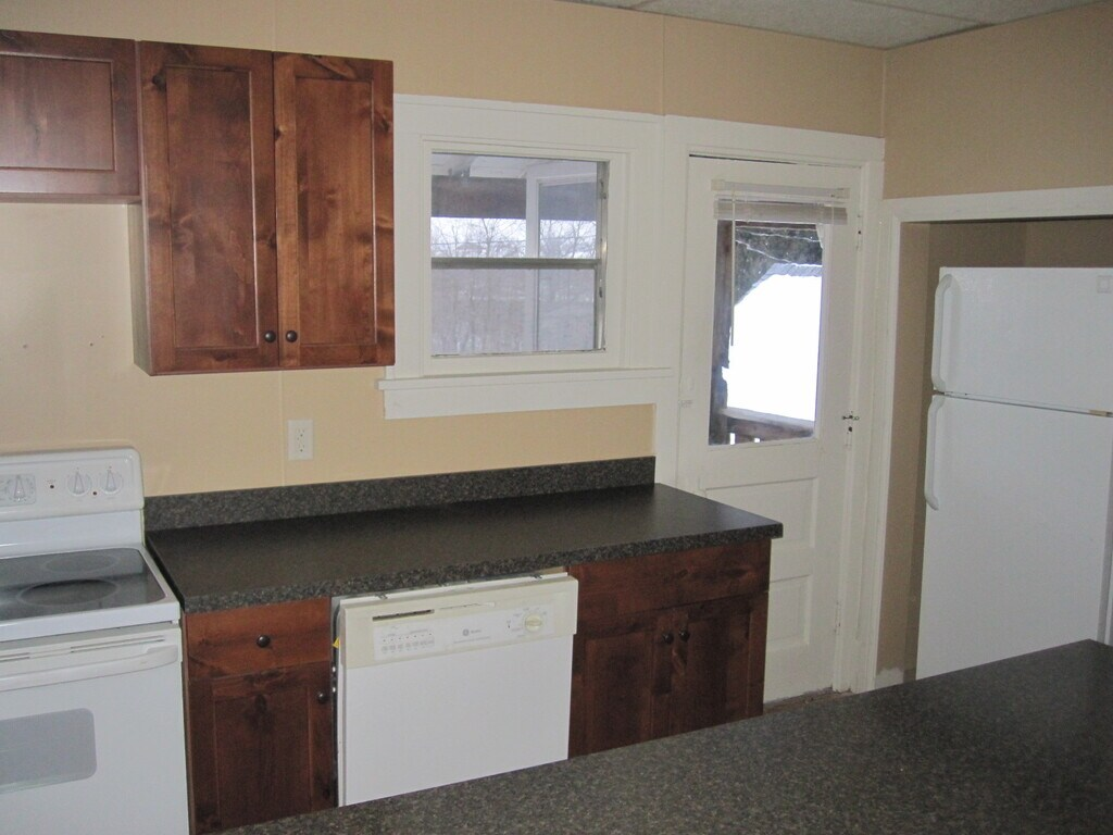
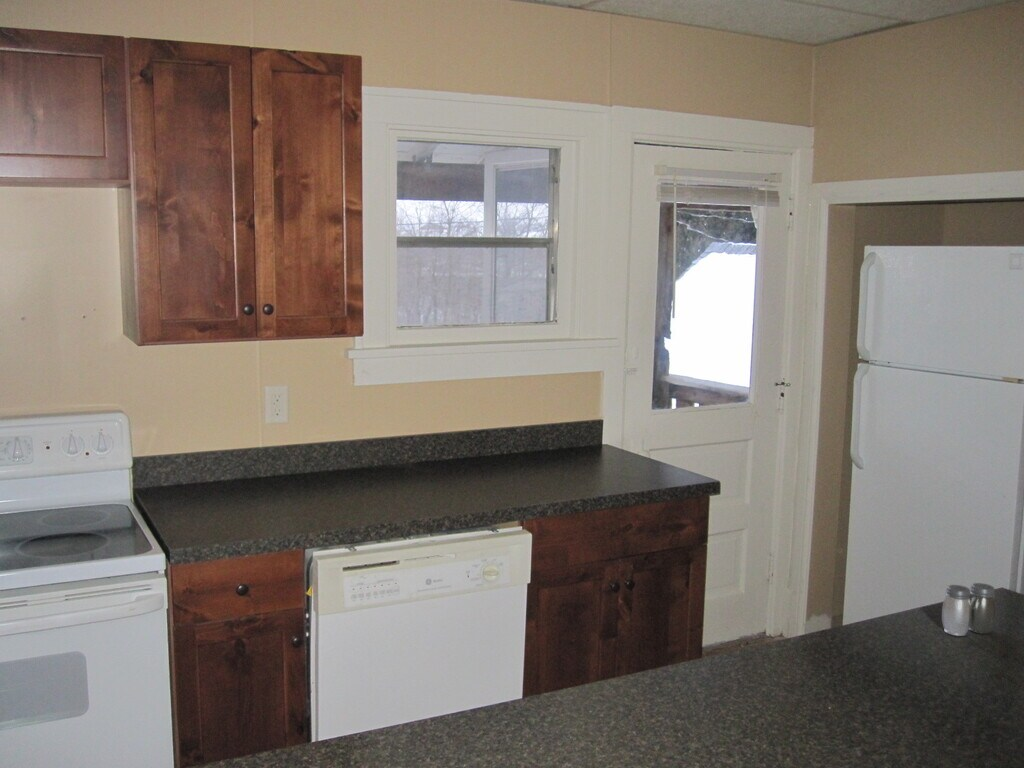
+ salt and pepper shaker [941,582,997,637]
